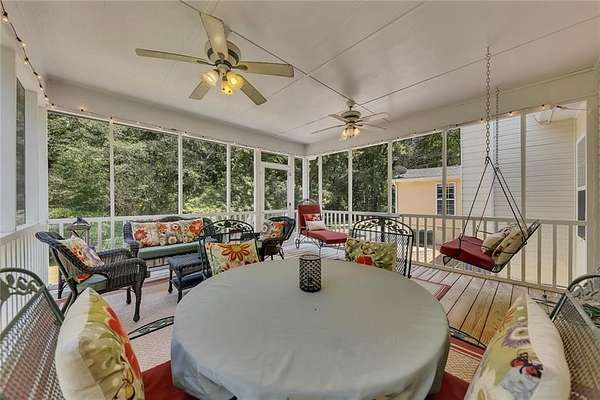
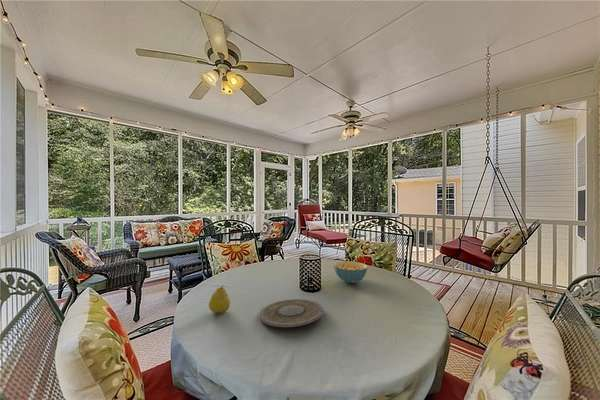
+ cereal bowl [333,260,369,284]
+ fruit [208,285,231,314]
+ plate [258,298,324,328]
